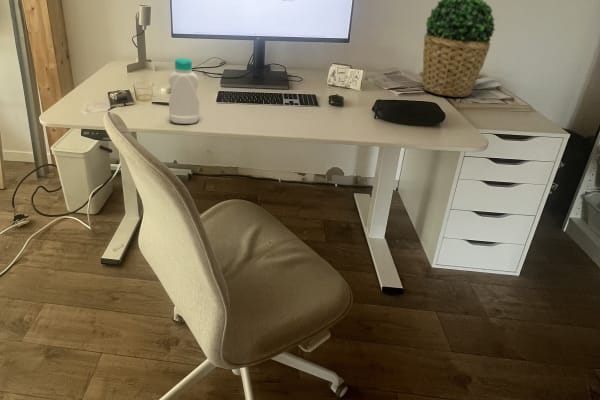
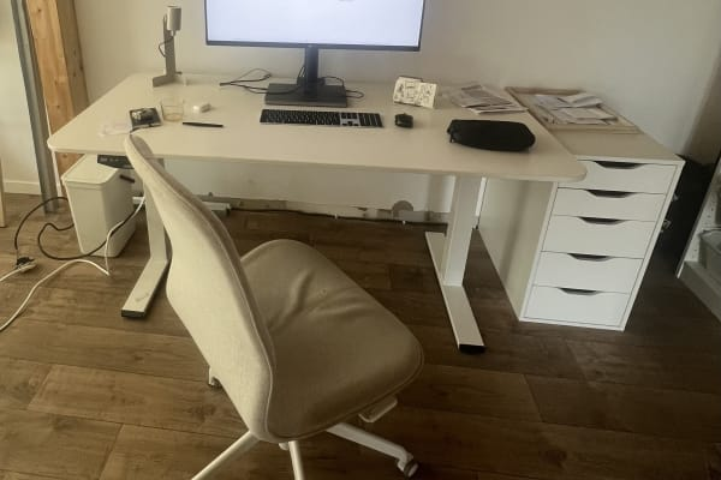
- bottle [168,57,200,125]
- potted plant [421,0,496,98]
